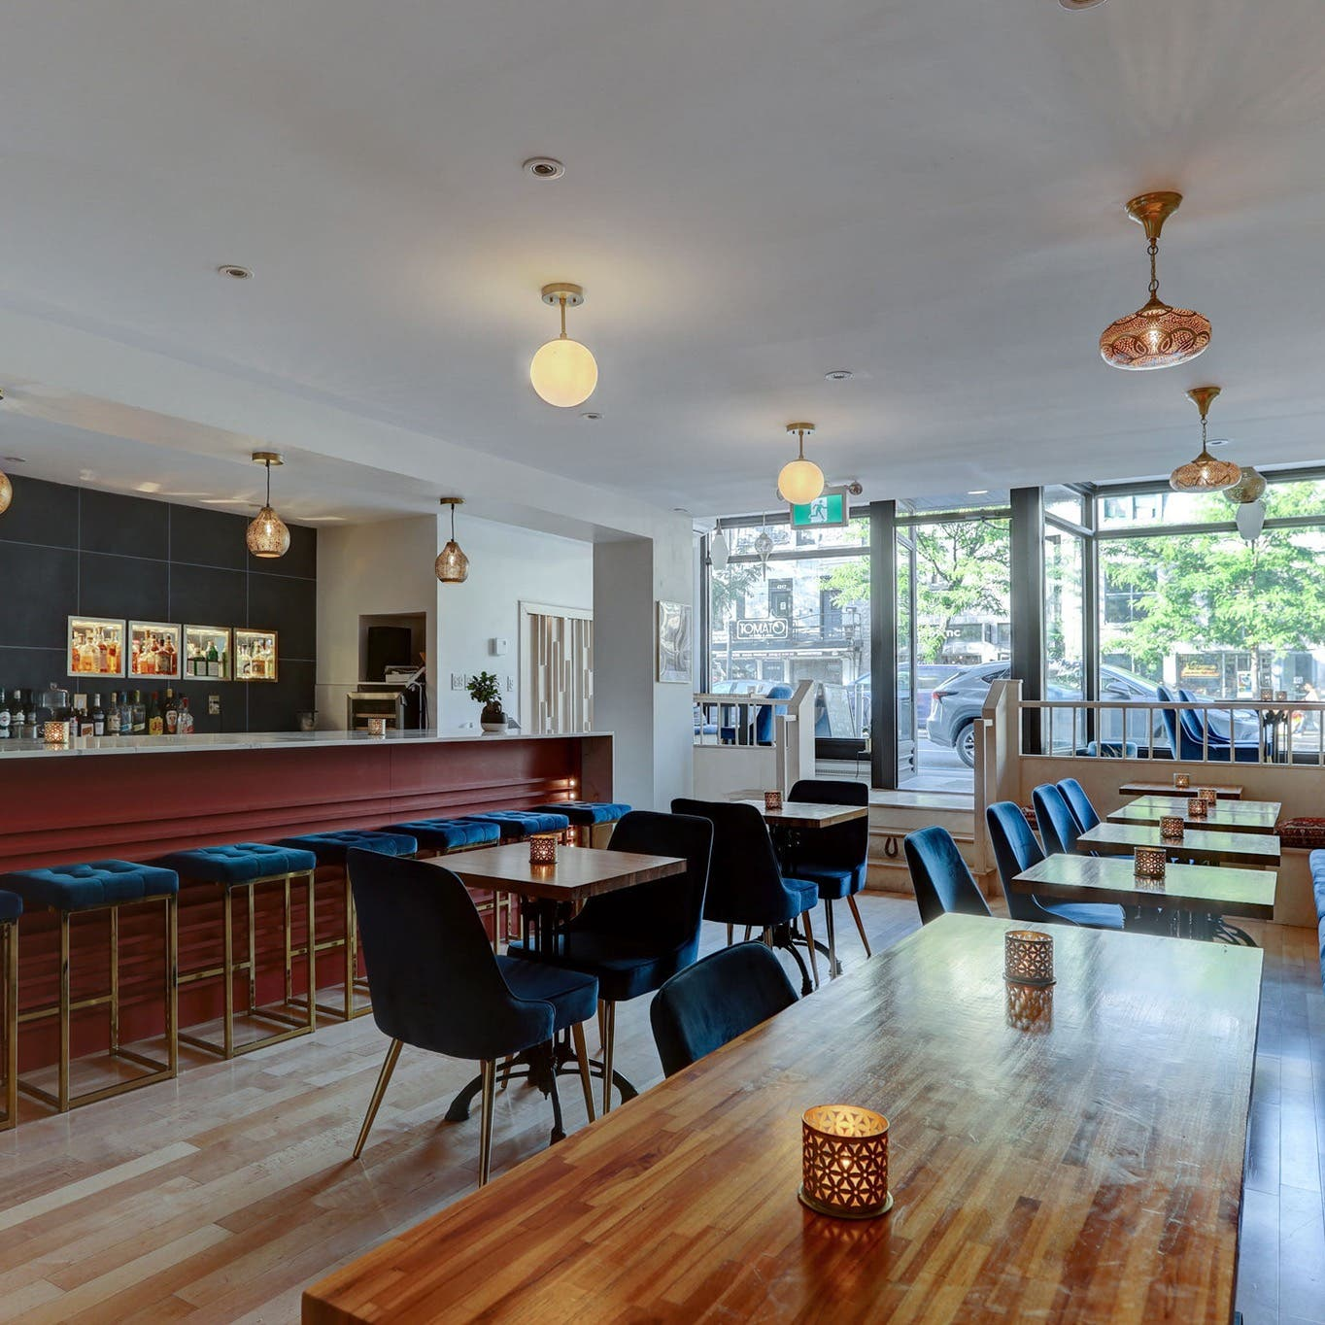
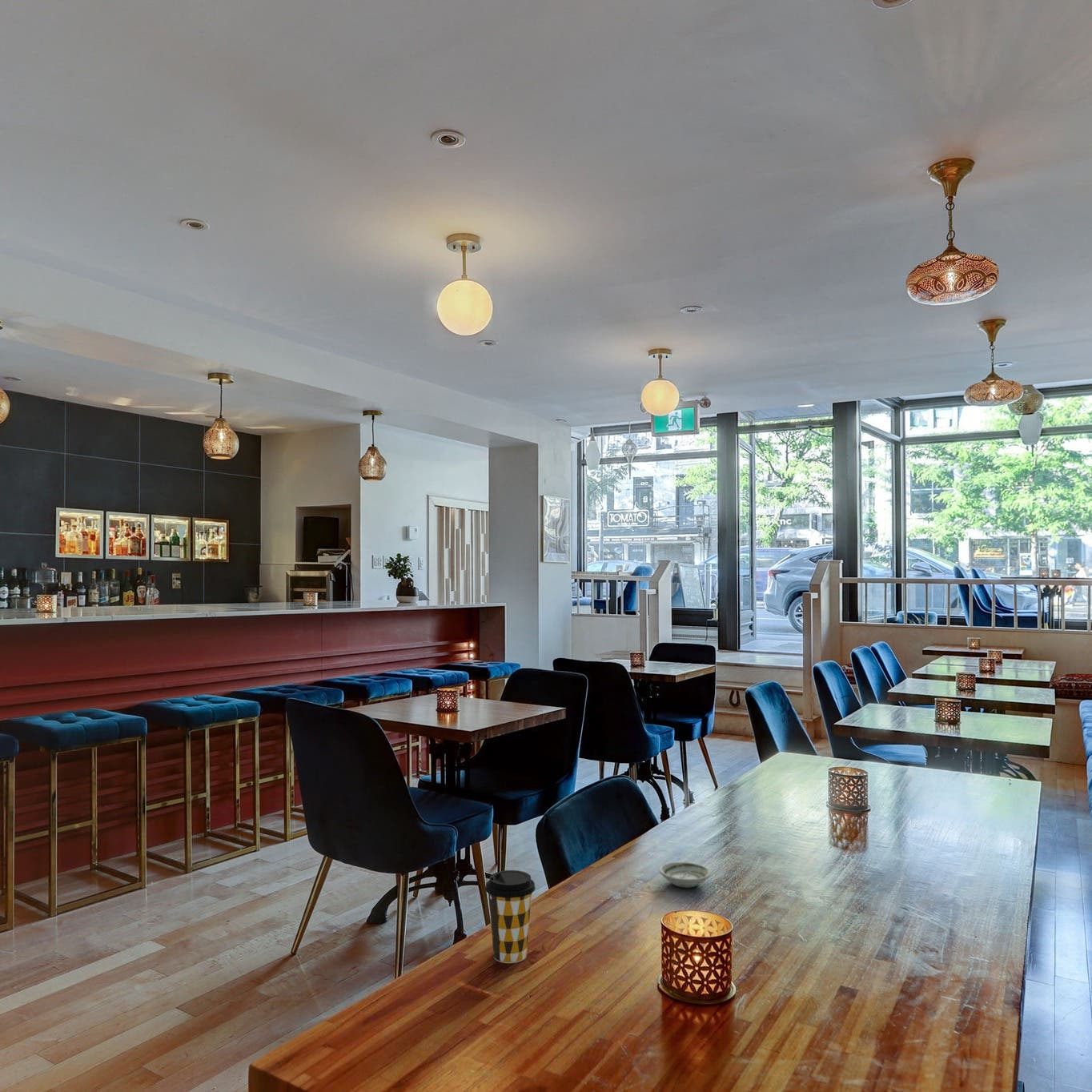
+ saucer [658,861,712,888]
+ coffee cup [484,869,536,964]
